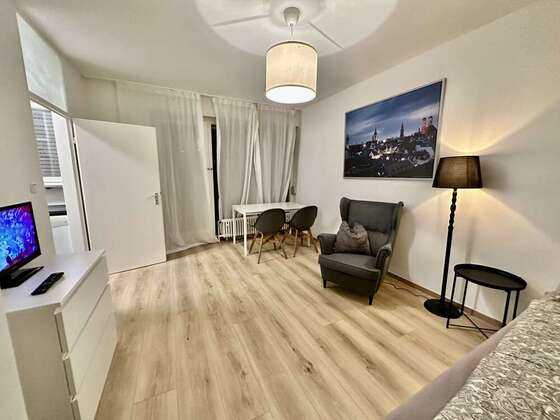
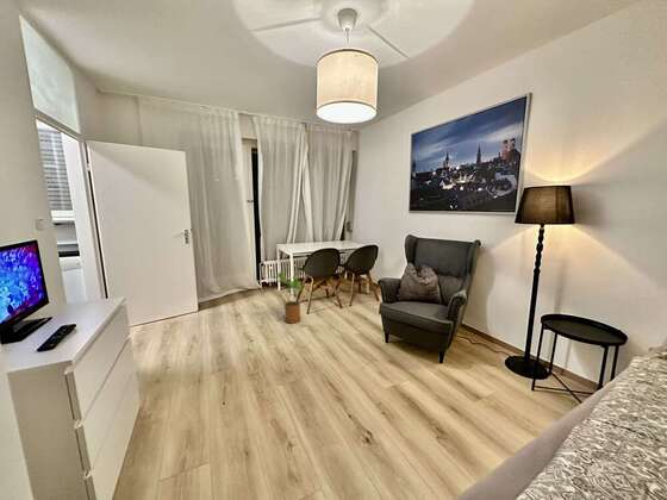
+ house plant [270,268,304,324]
